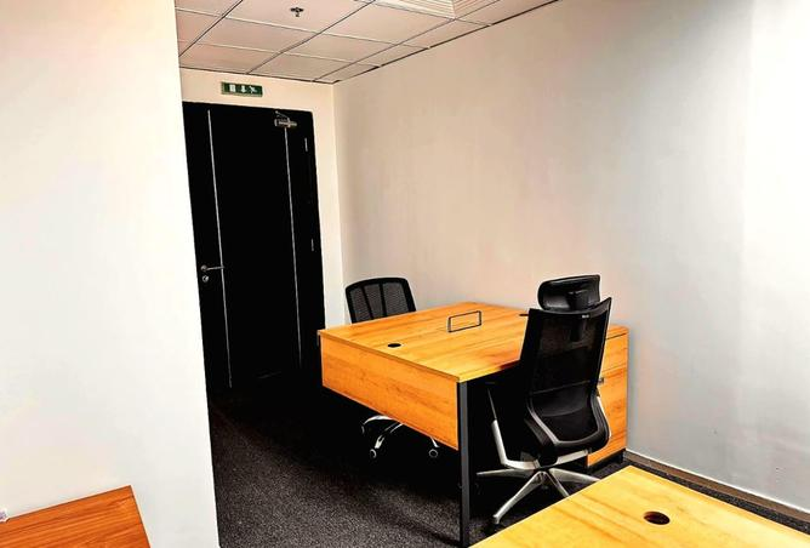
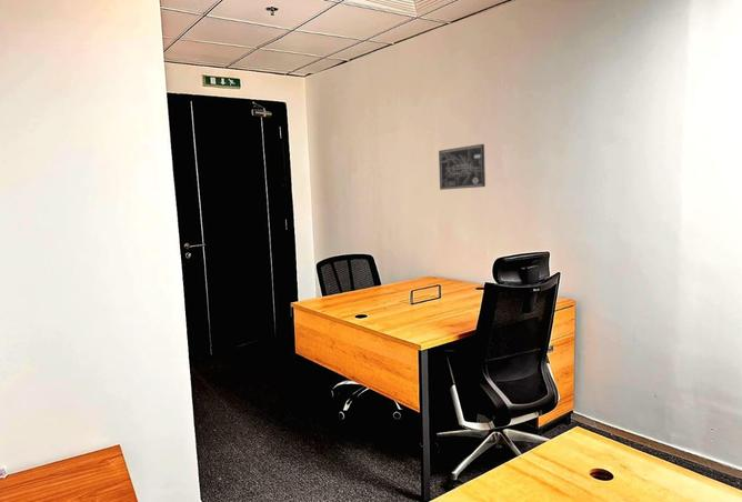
+ wall art [438,143,487,191]
